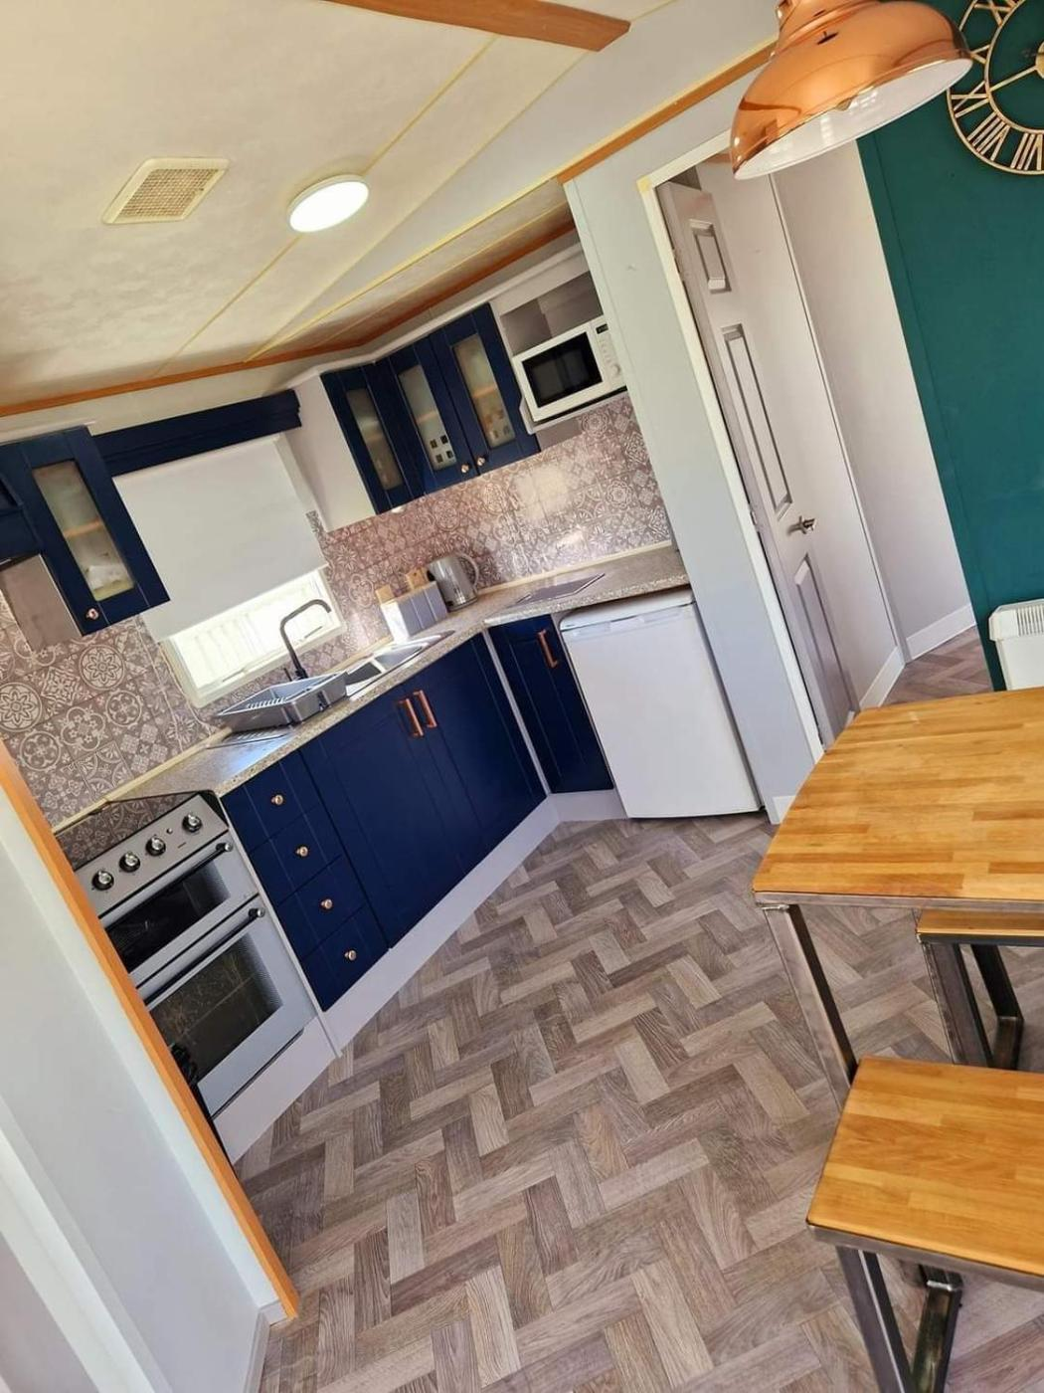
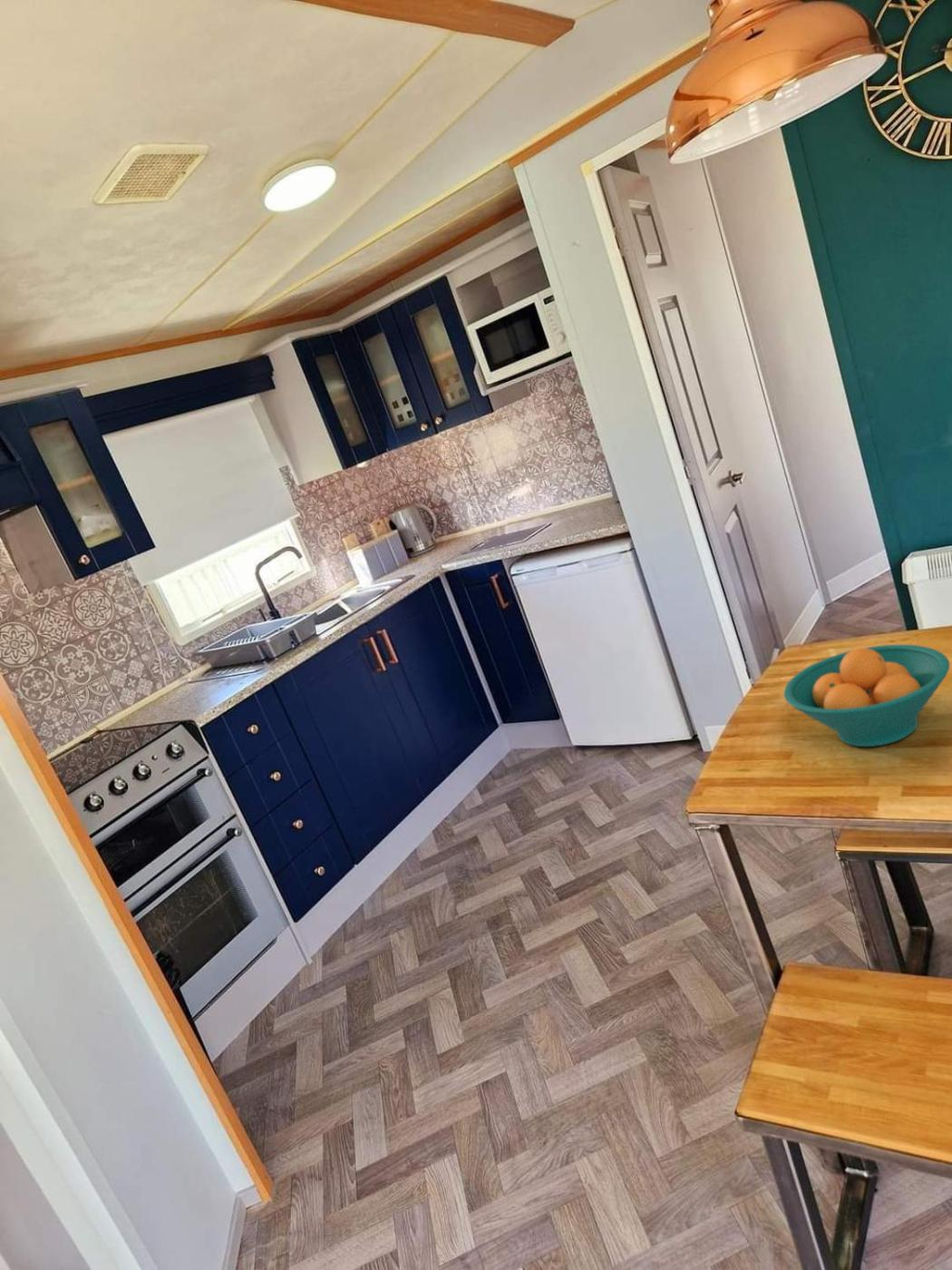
+ fruit bowl [783,644,950,747]
